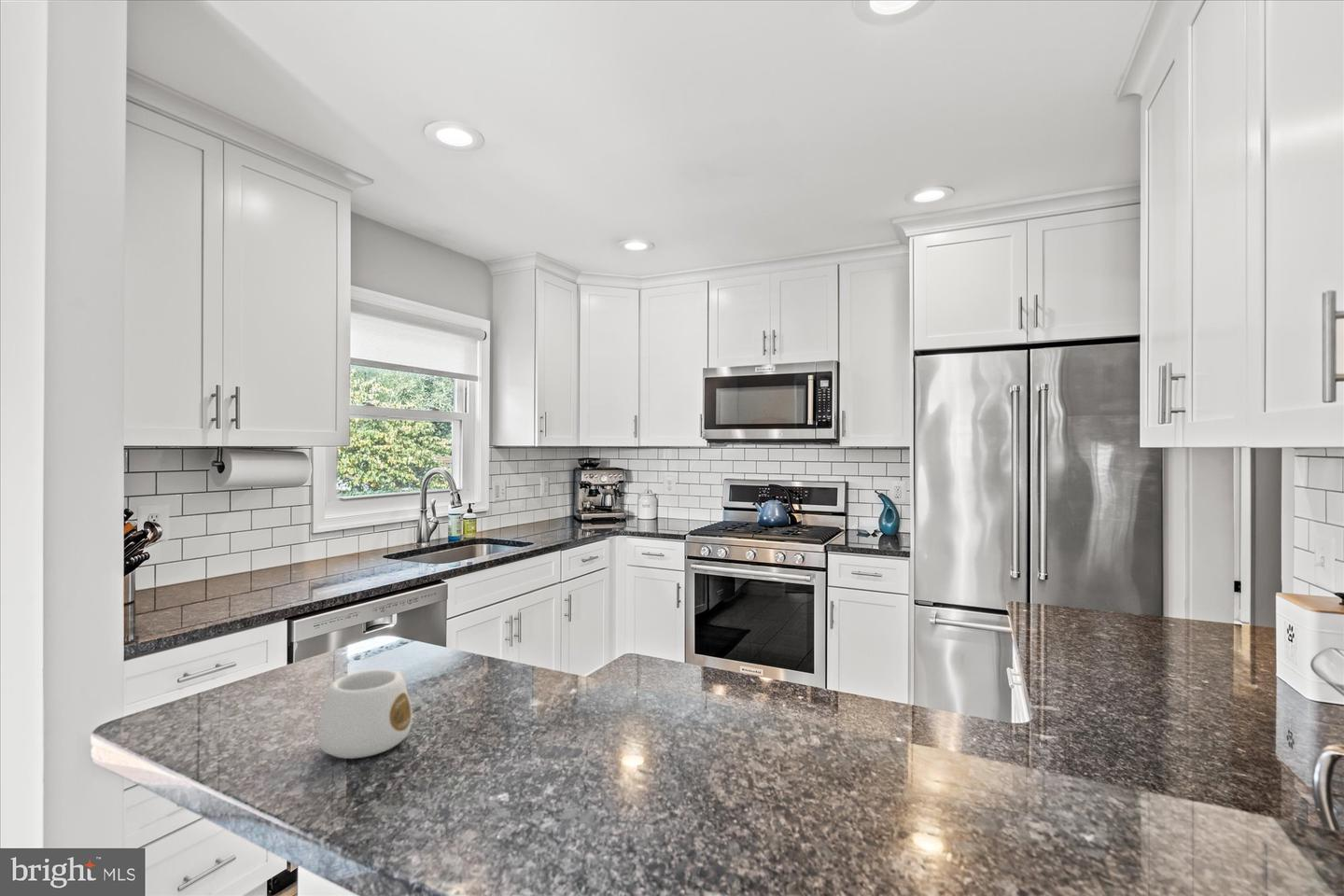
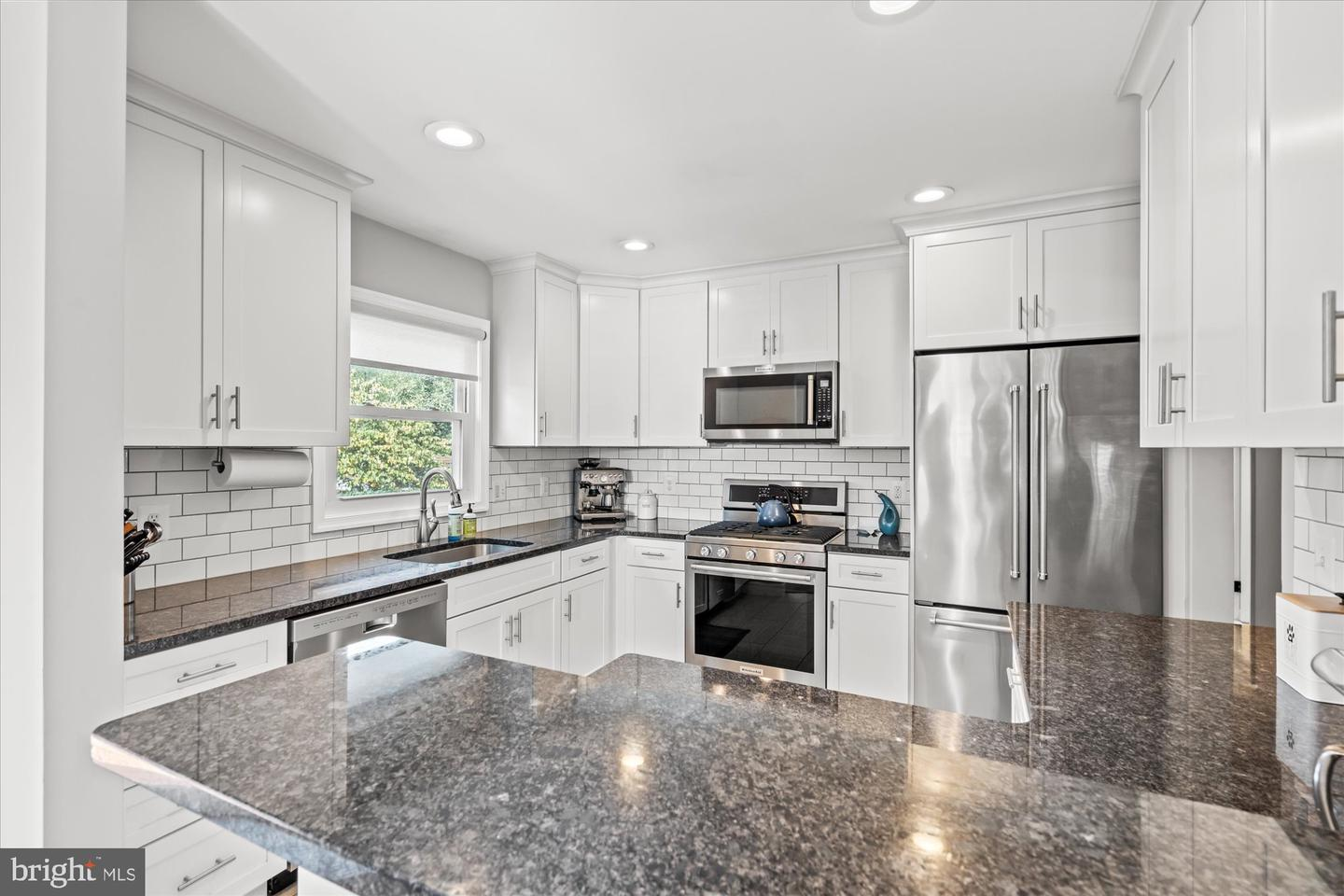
- mug [317,668,413,760]
